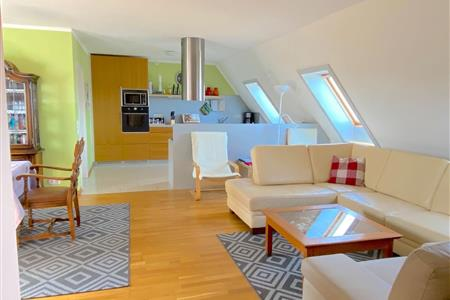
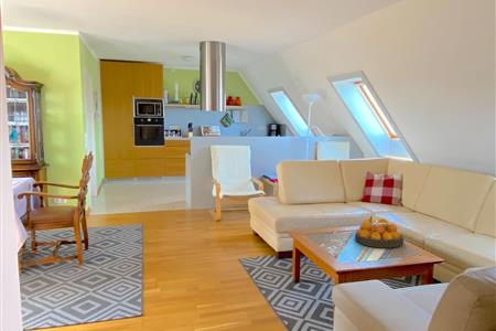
+ fruit bowl [354,217,405,248]
